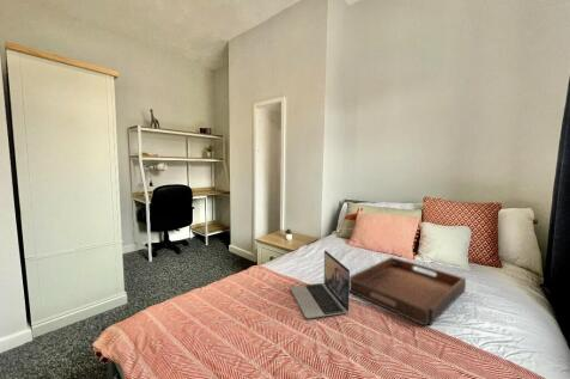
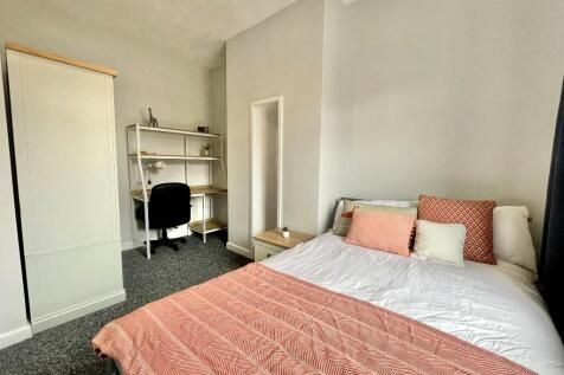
- laptop [289,249,351,319]
- serving tray [350,256,467,326]
